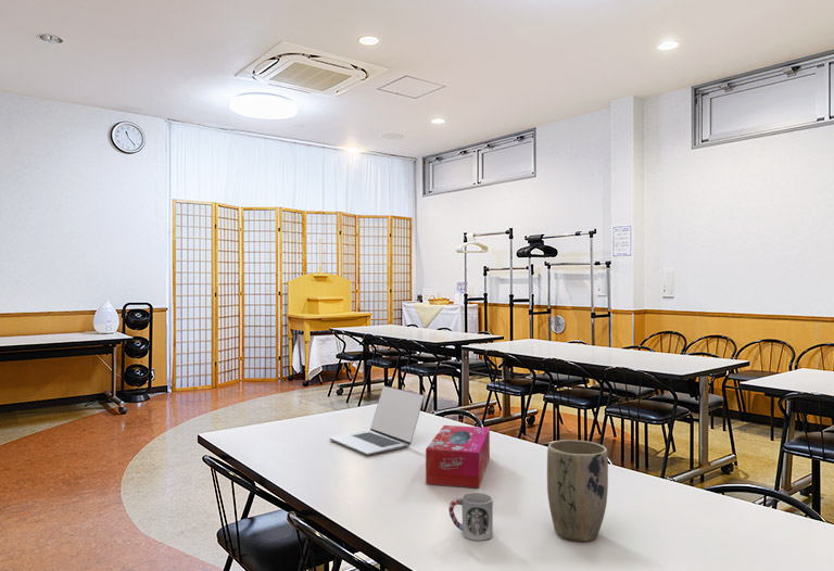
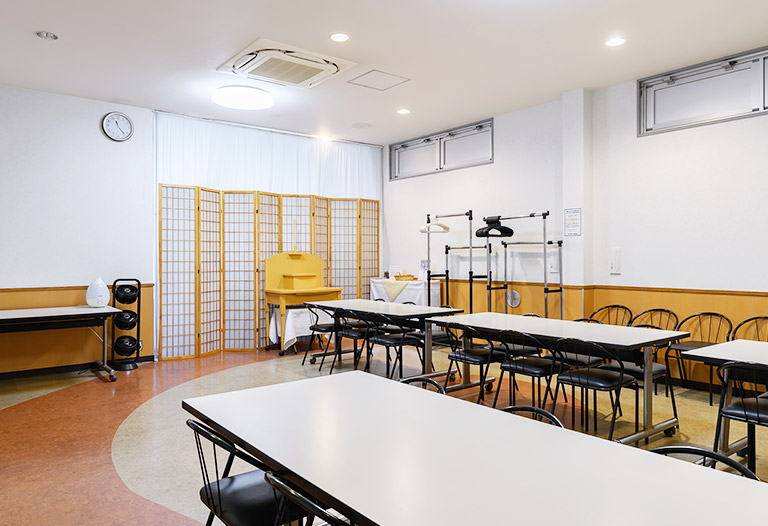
- laptop [329,385,425,456]
- tissue box [425,424,491,490]
- cup [447,492,494,542]
- plant pot [546,439,609,543]
